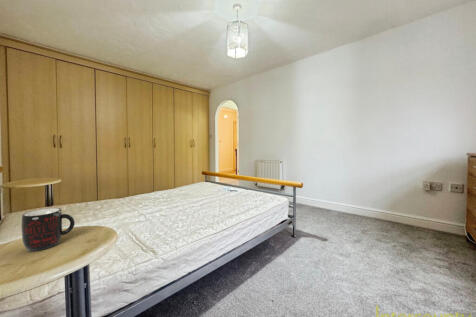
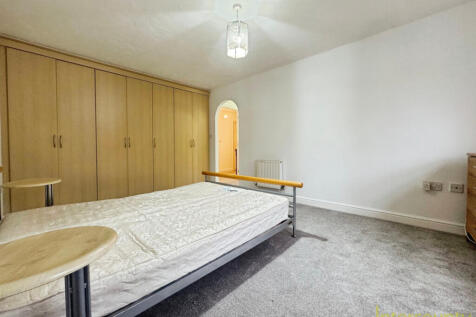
- mug [20,207,76,252]
